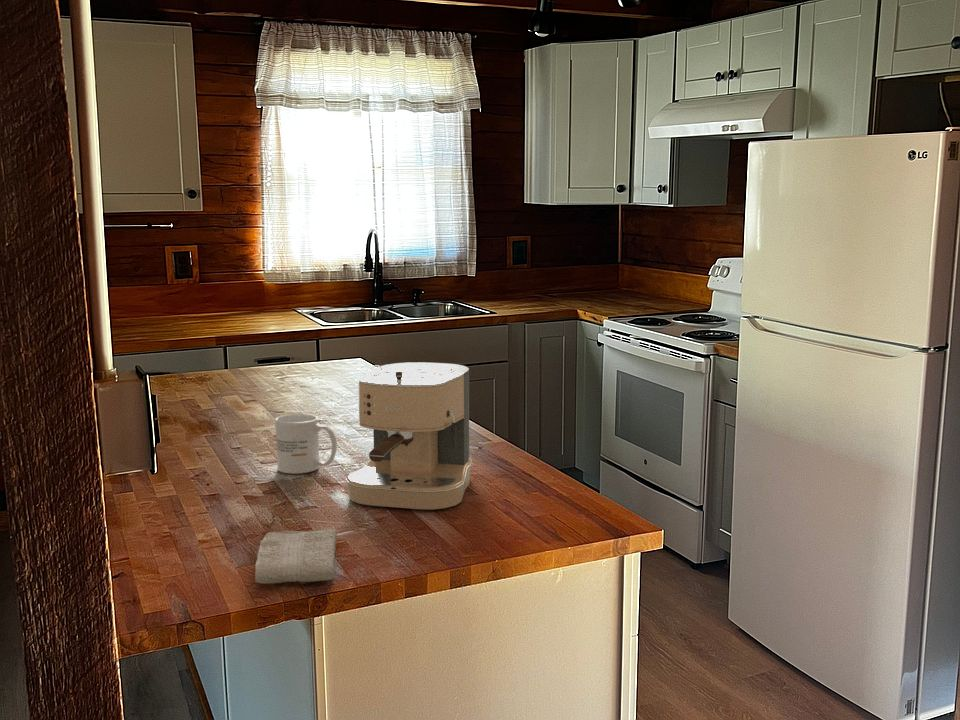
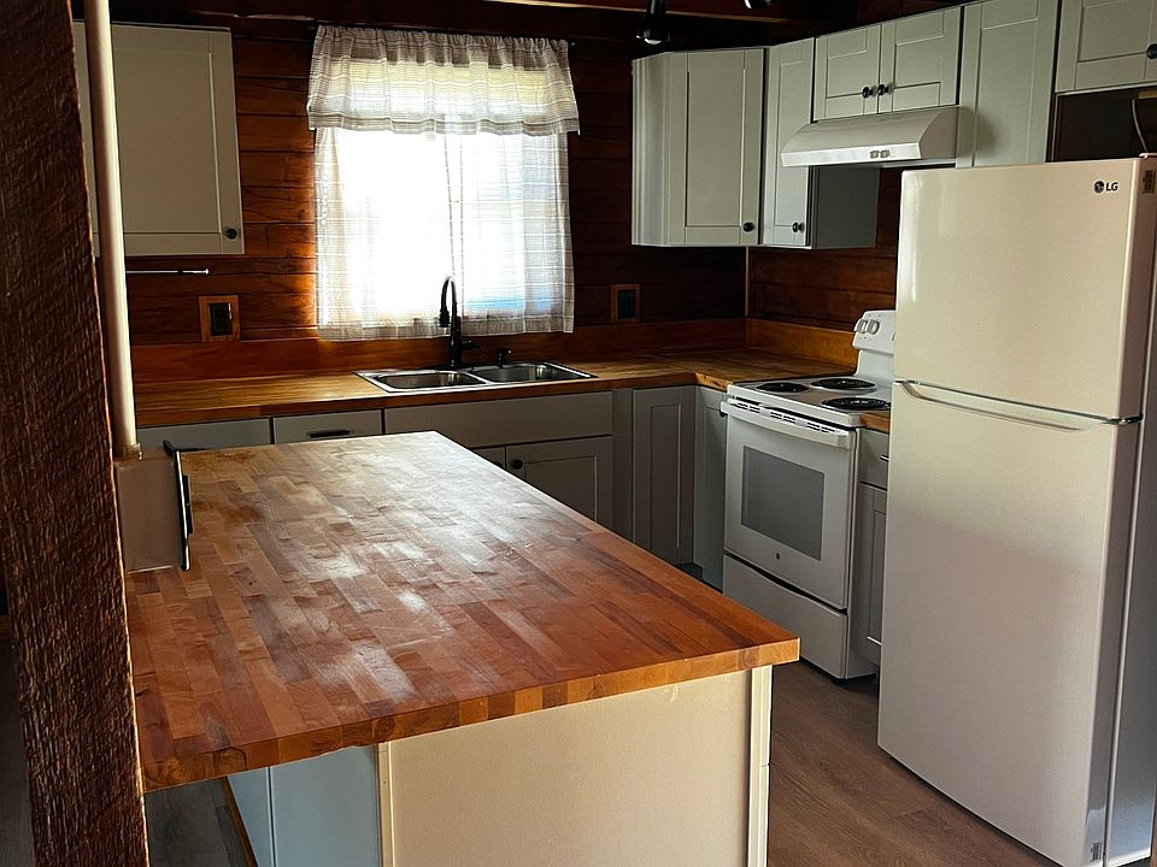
- coffee maker [345,361,473,510]
- washcloth [254,528,338,585]
- mug [274,413,338,475]
